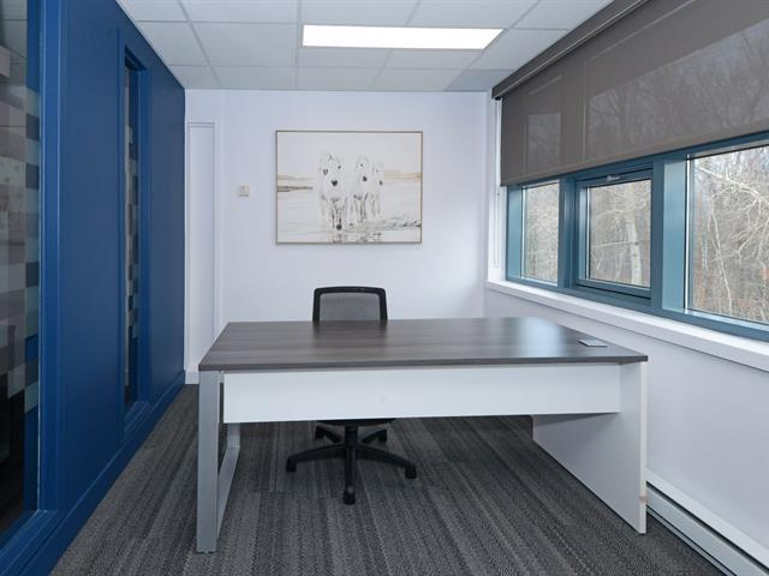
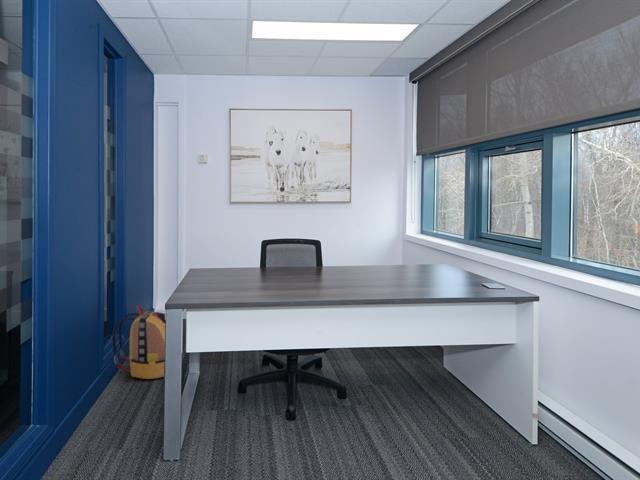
+ backpack [111,304,166,380]
